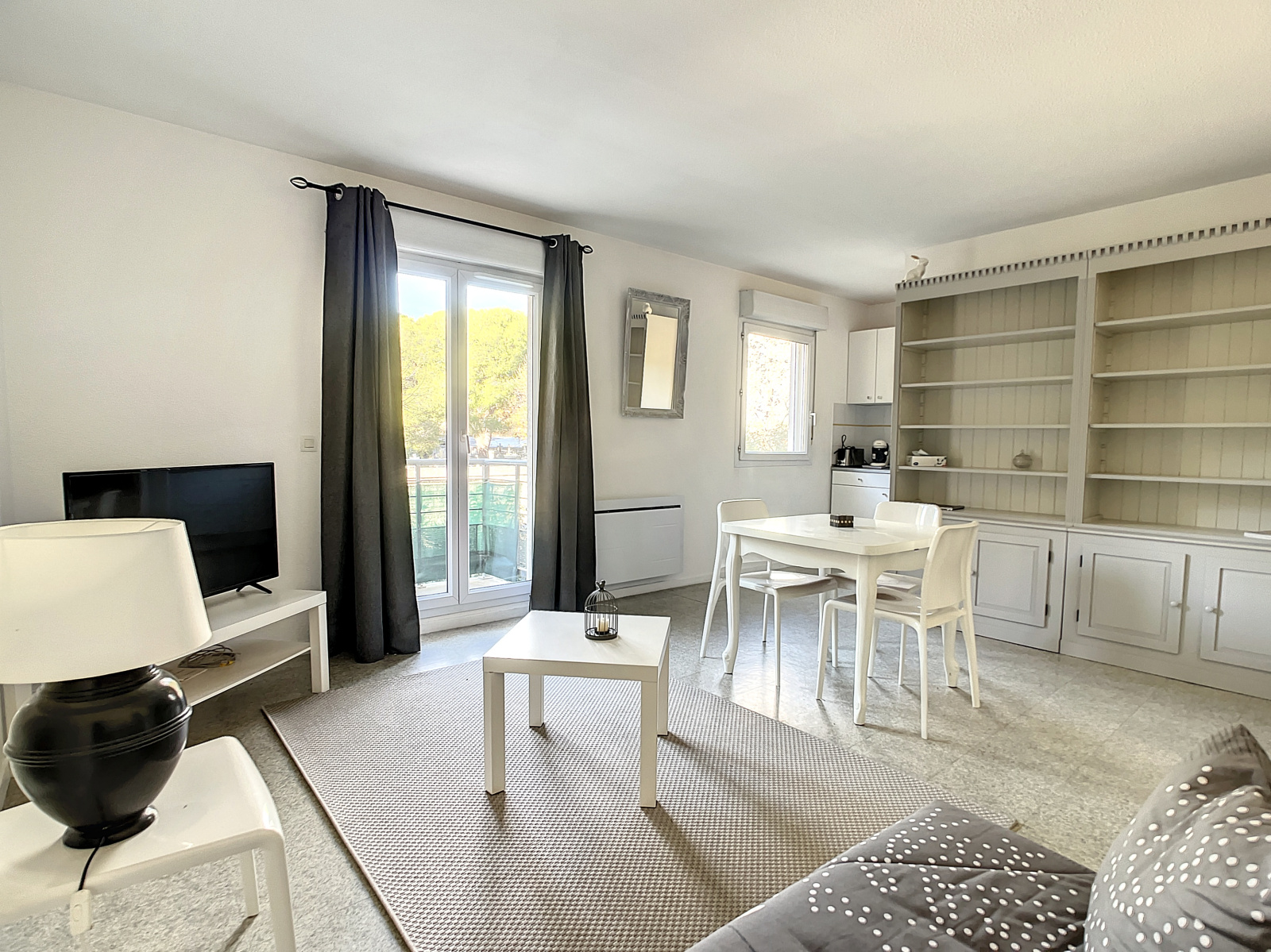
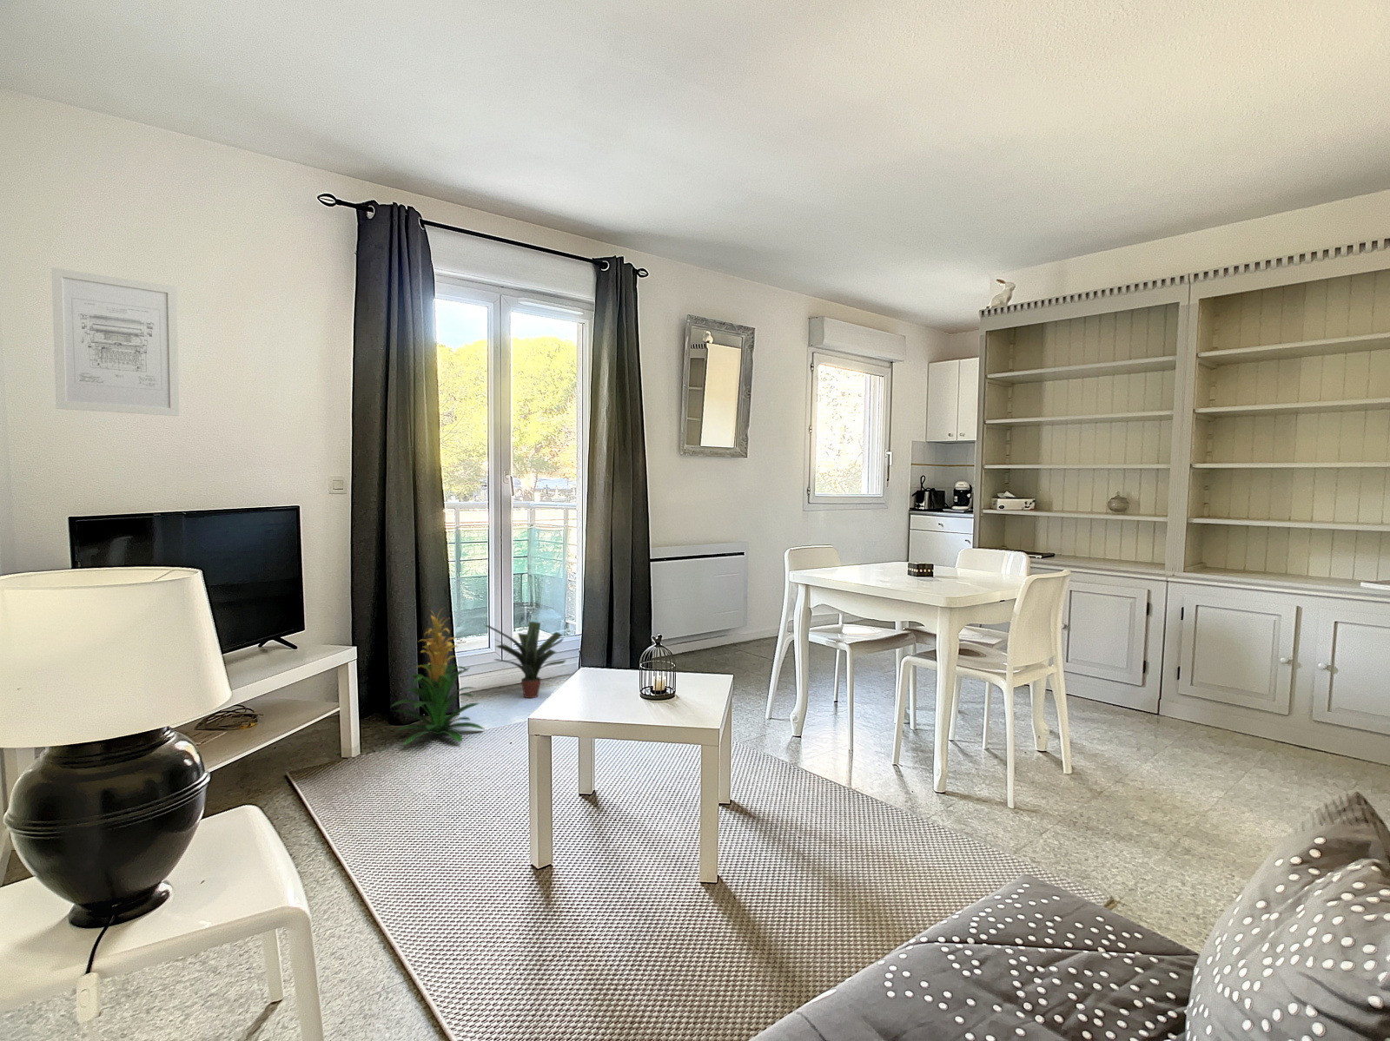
+ indoor plant [389,609,484,747]
+ potted plant [483,621,568,699]
+ wall art [50,267,179,417]
